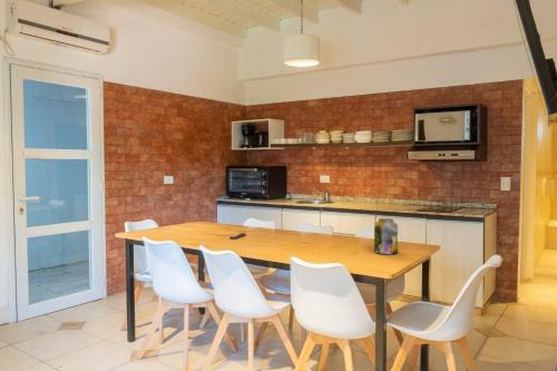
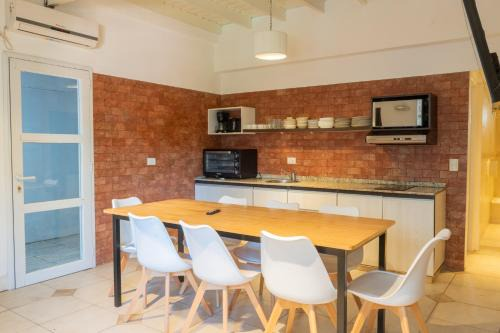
- jar [373,217,399,255]
